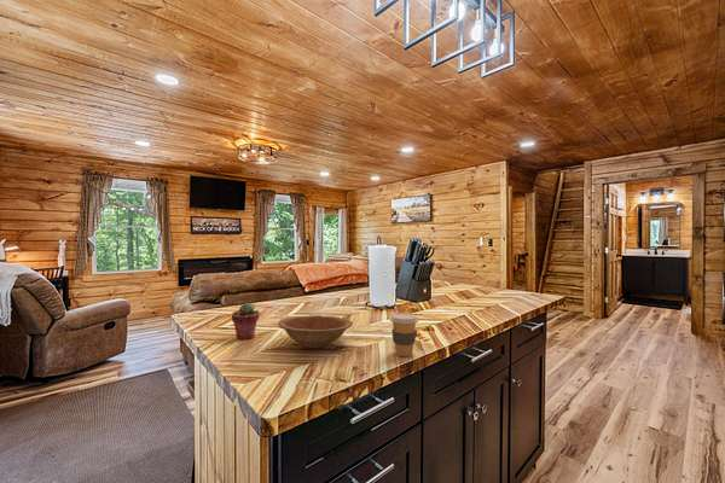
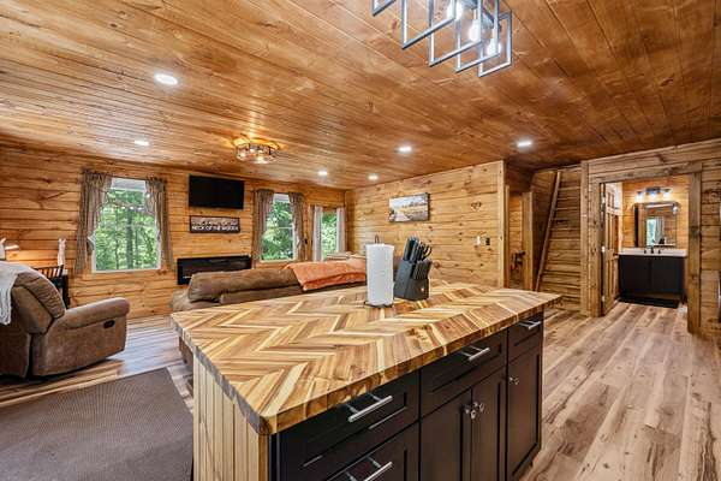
- bowl [277,314,354,349]
- potted succulent [231,302,261,341]
- coffee cup [389,313,419,357]
